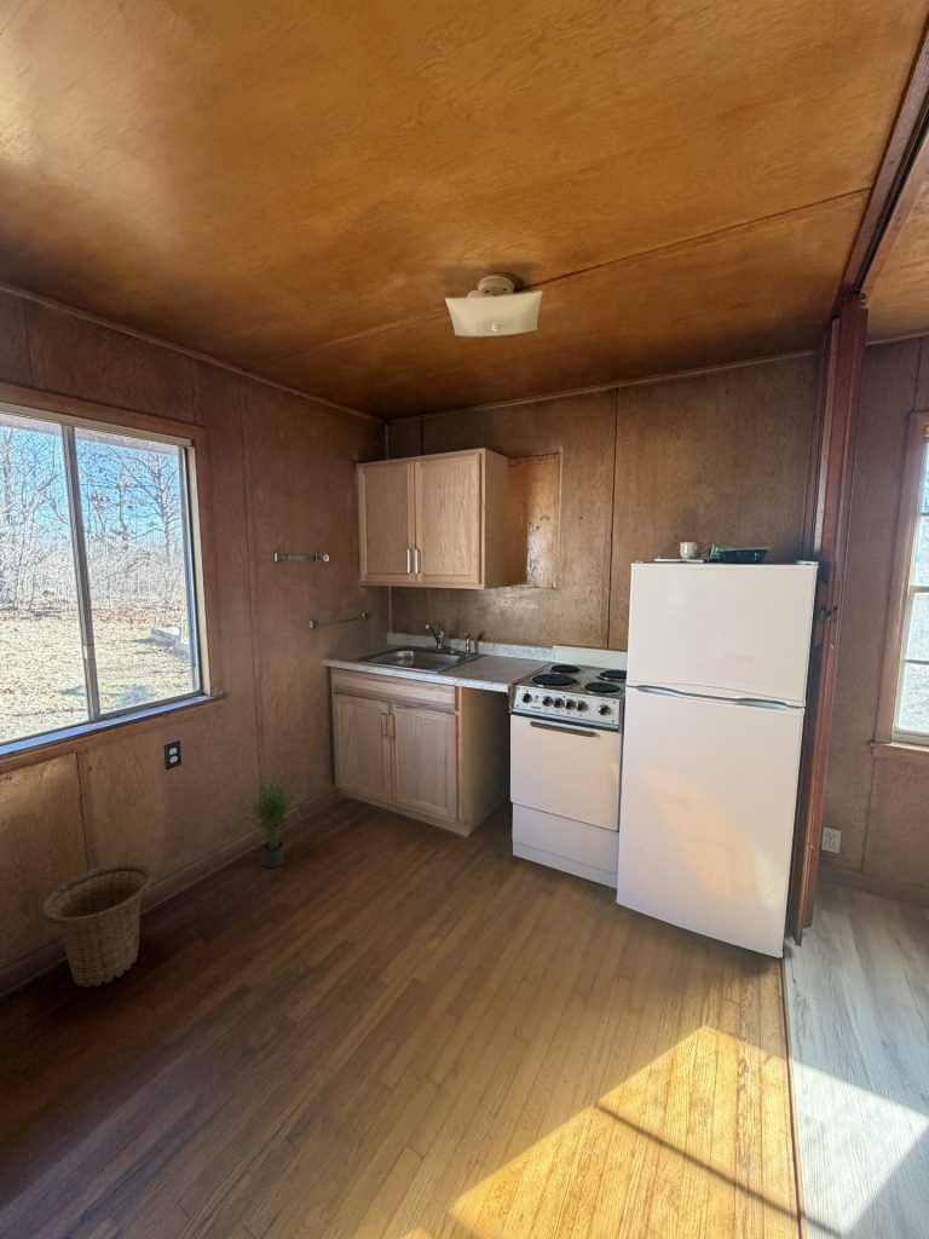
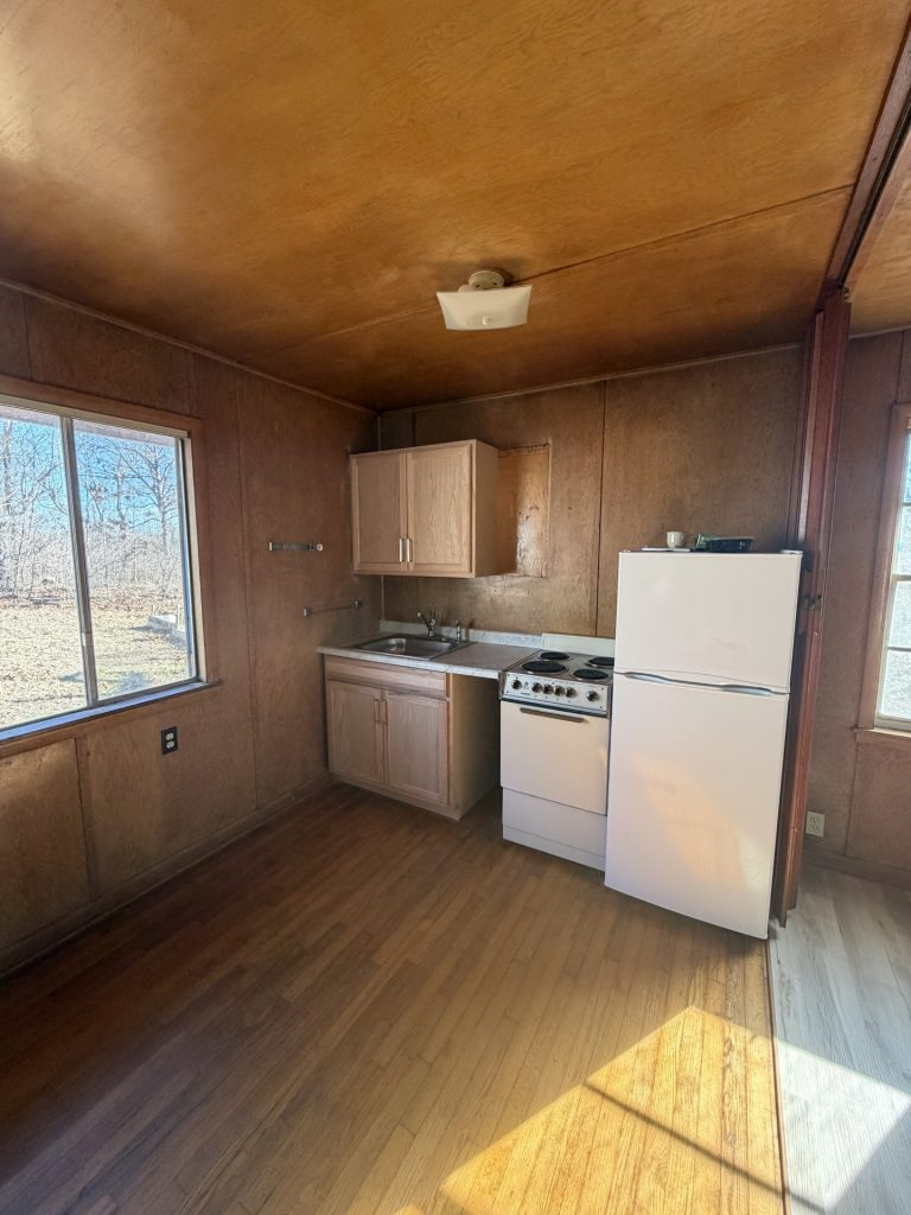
- potted plant [236,768,304,870]
- basket [41,861,154,989]
